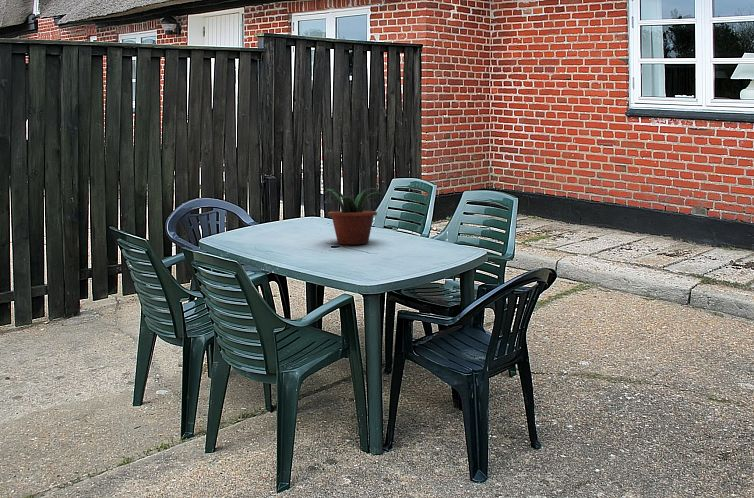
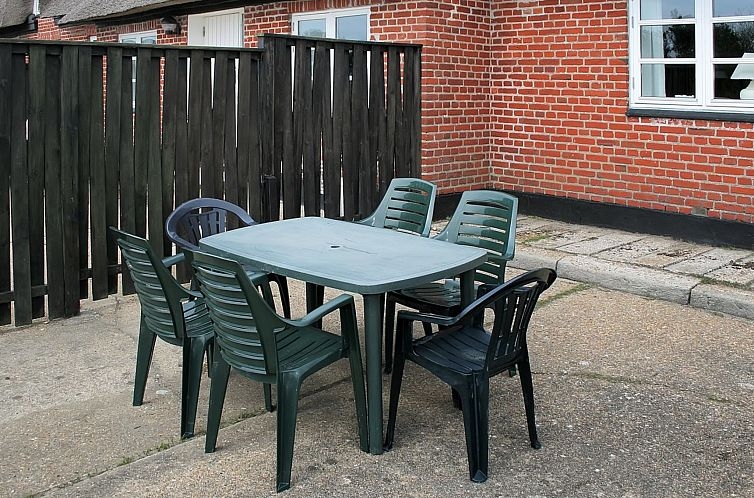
- potted plant [323,187,384,245]
